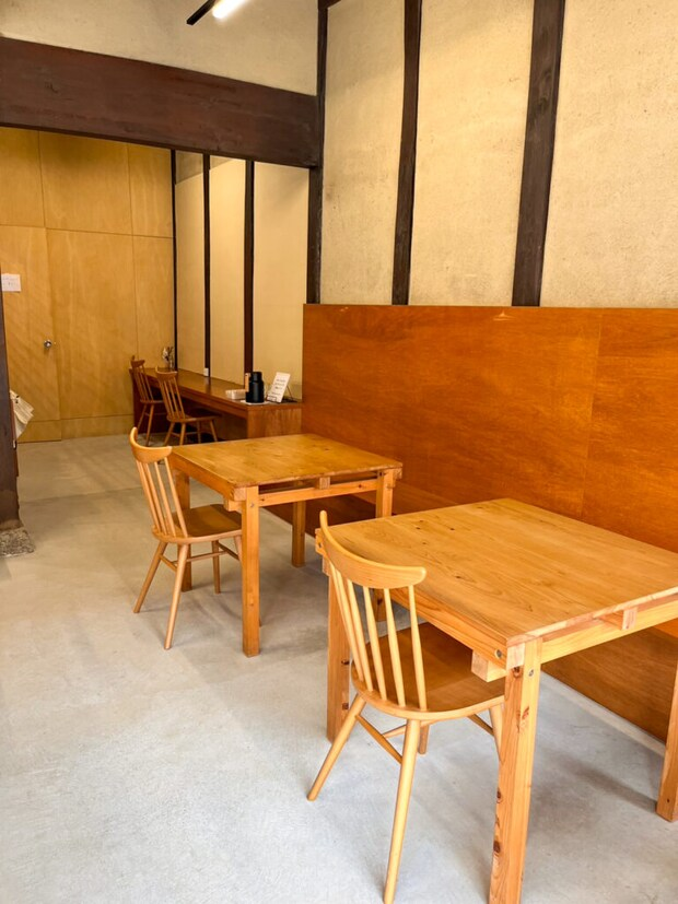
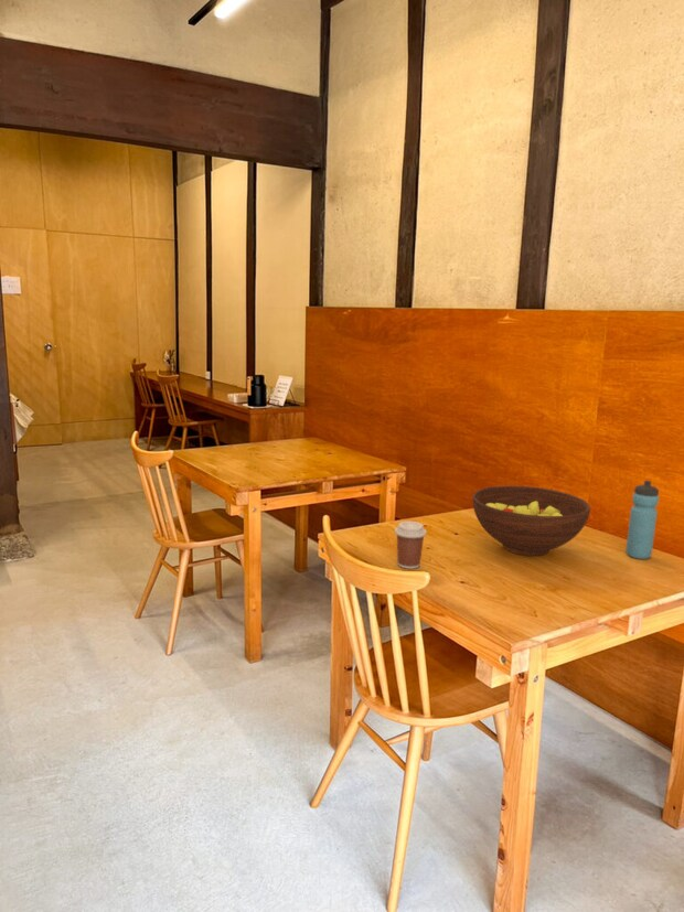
+ water bottle [624,480,660,560]
+ fruit bowl [471,485,591,557]
+ coffee cup [394,521,428,570]
